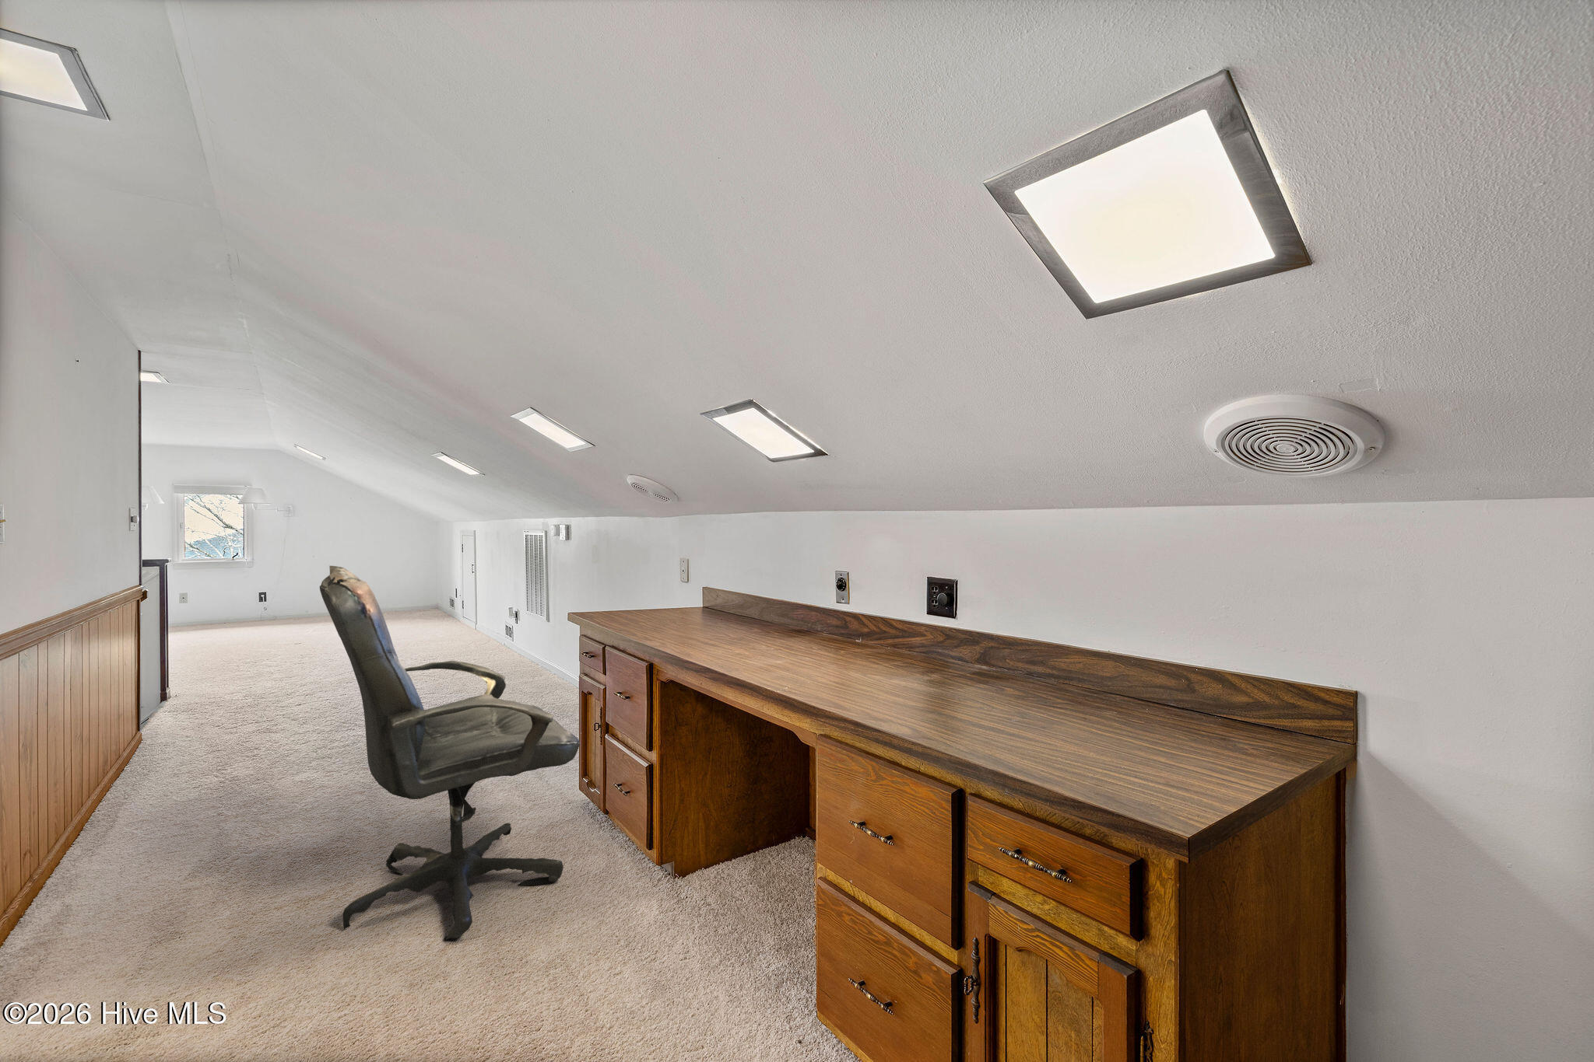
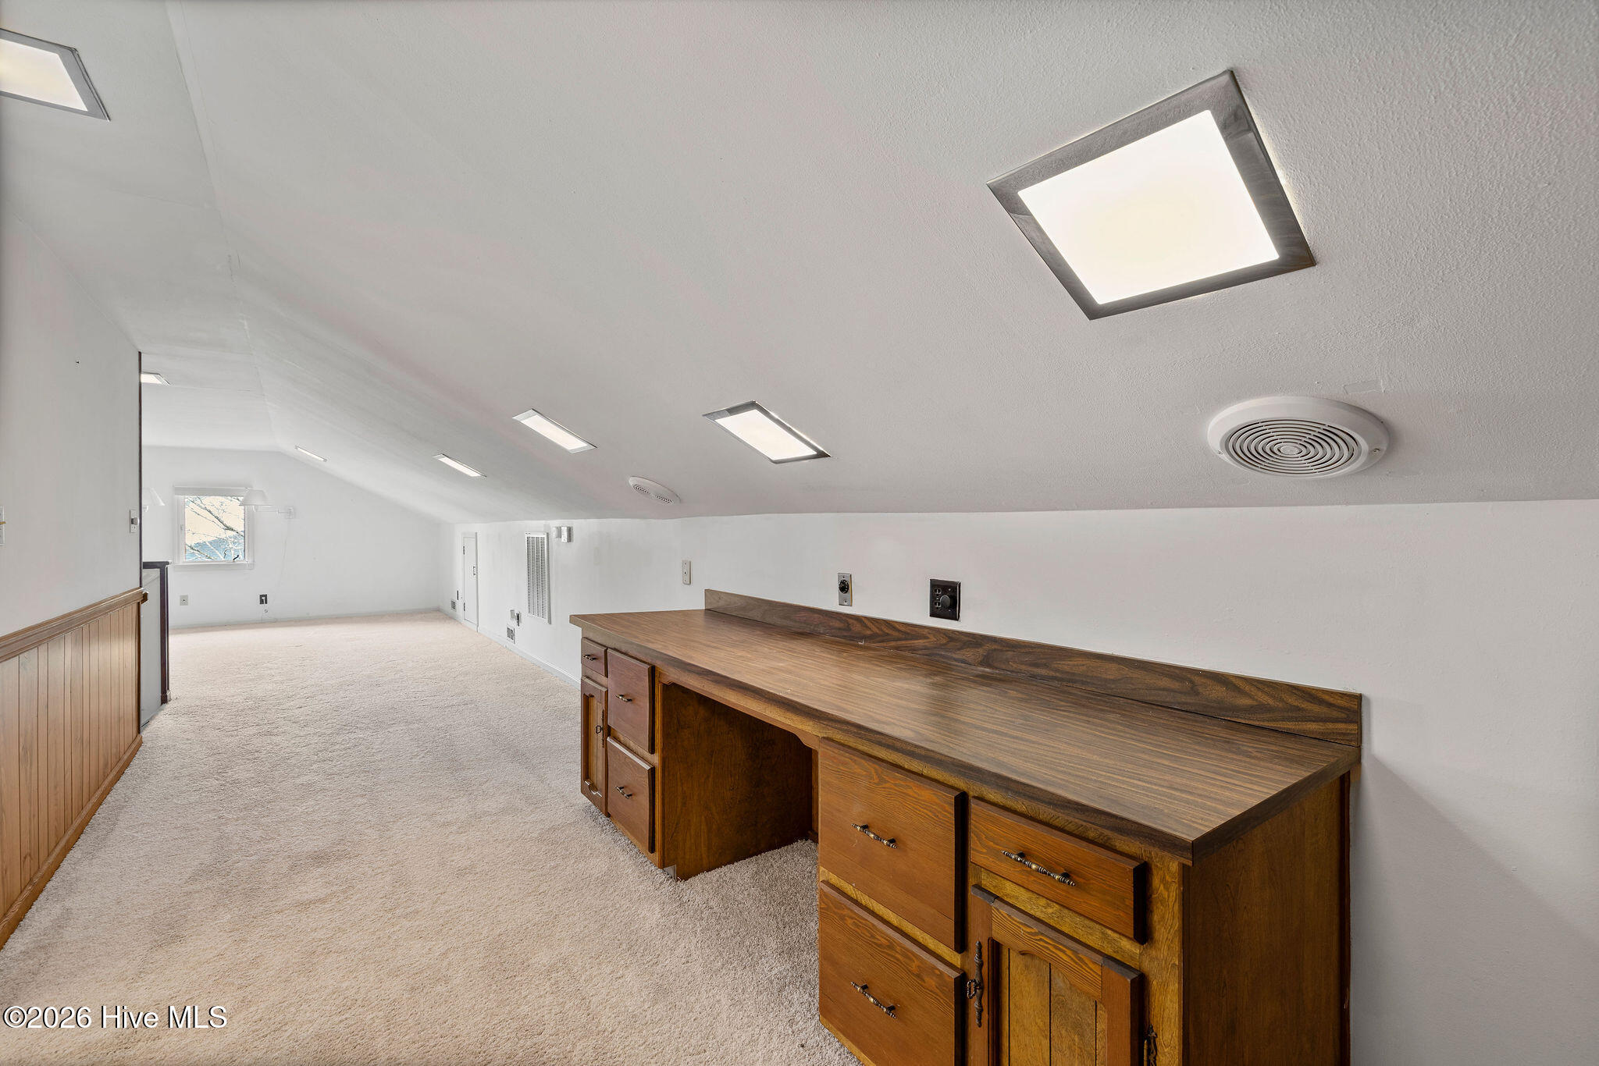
- office chair [319,565,581,940]
